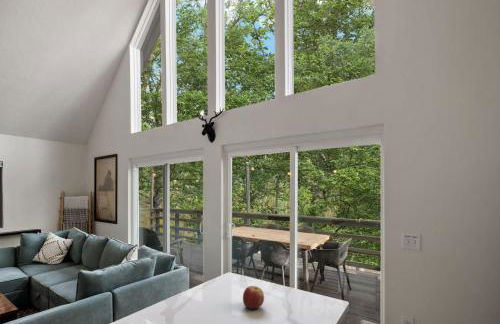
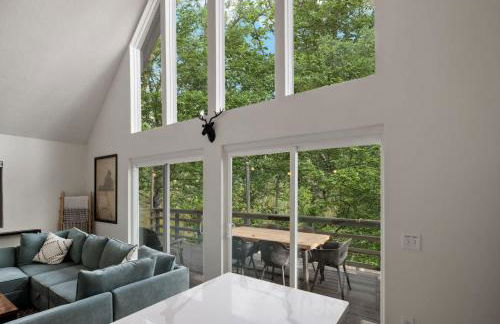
- apple [242,285,265,311]
